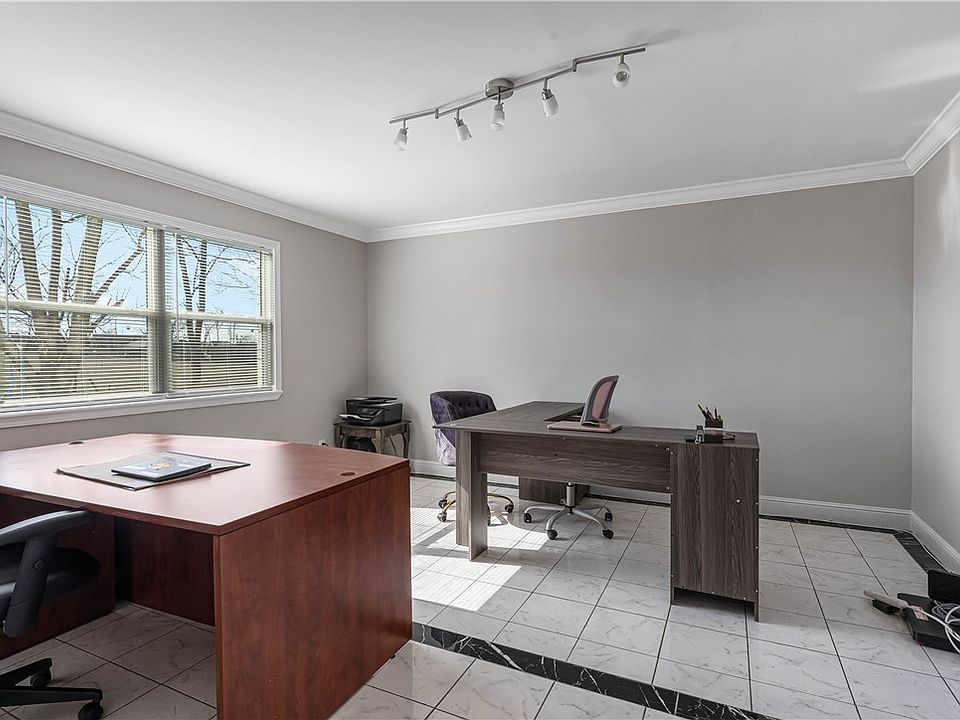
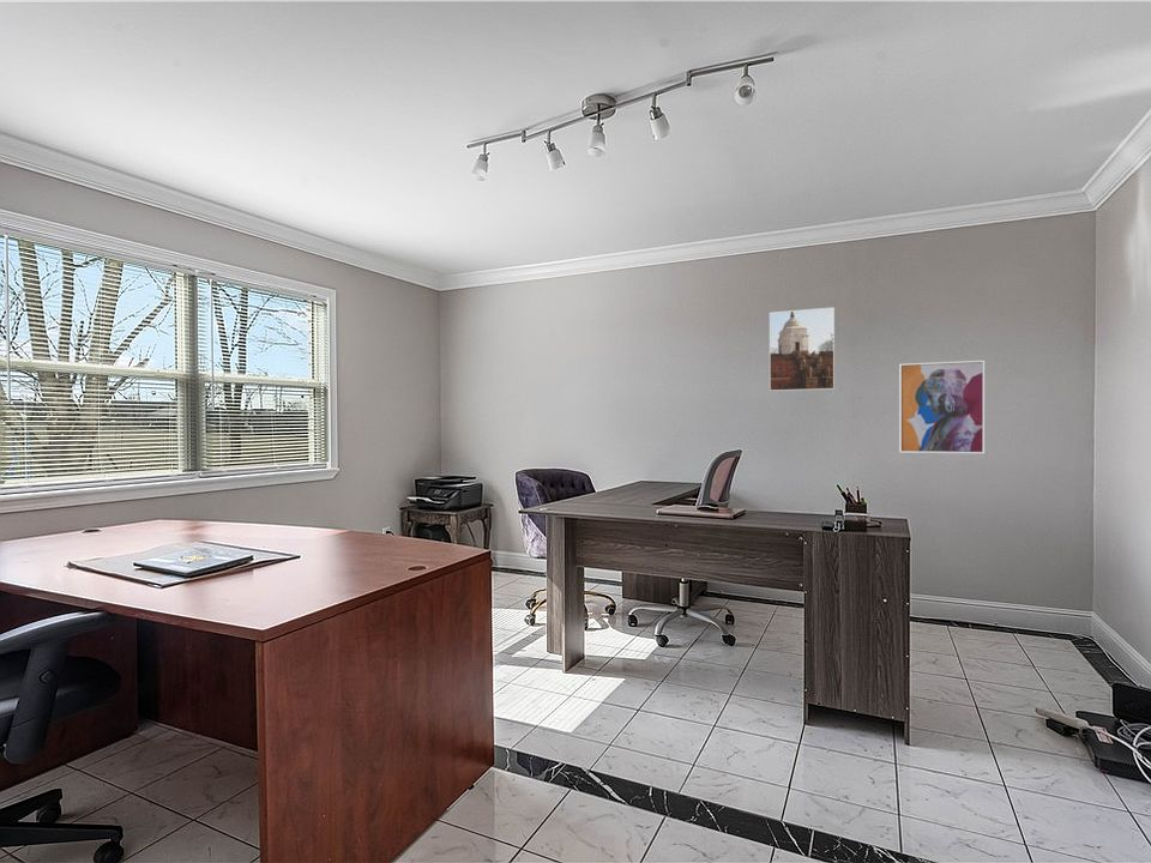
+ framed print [769,306,836,392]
+ wall art [898,360,986,454]
